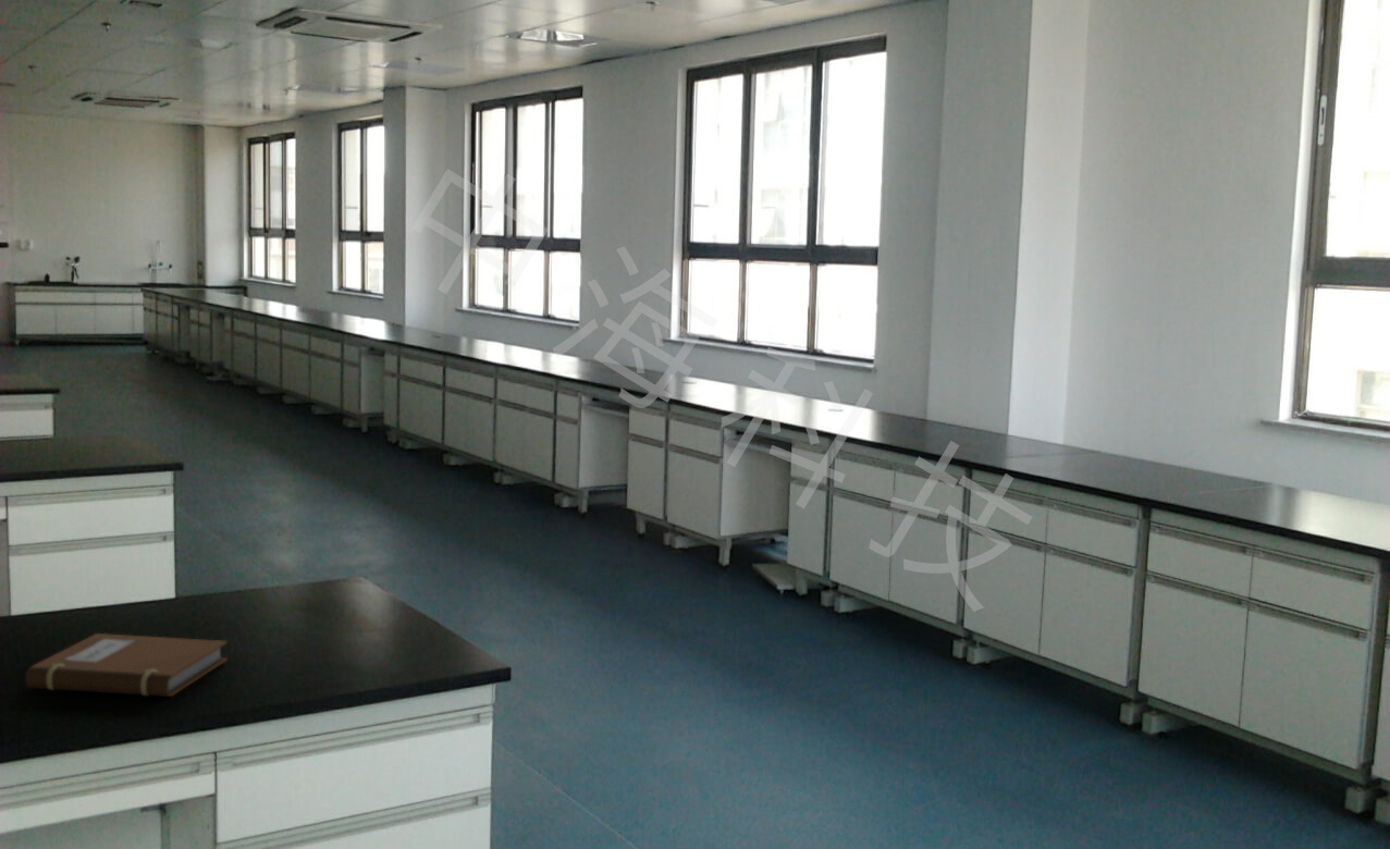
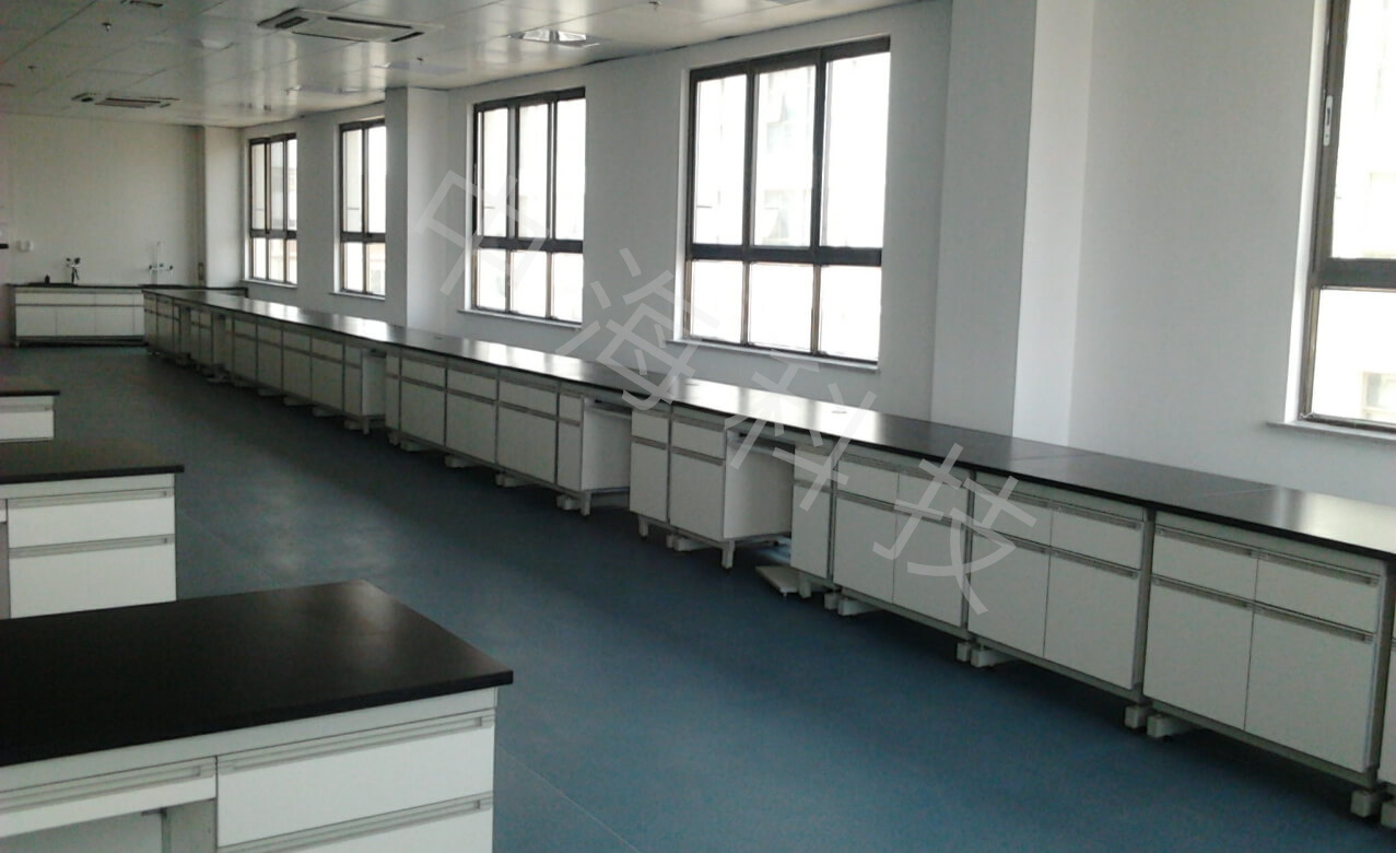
- notebook [25,632,229,698]
